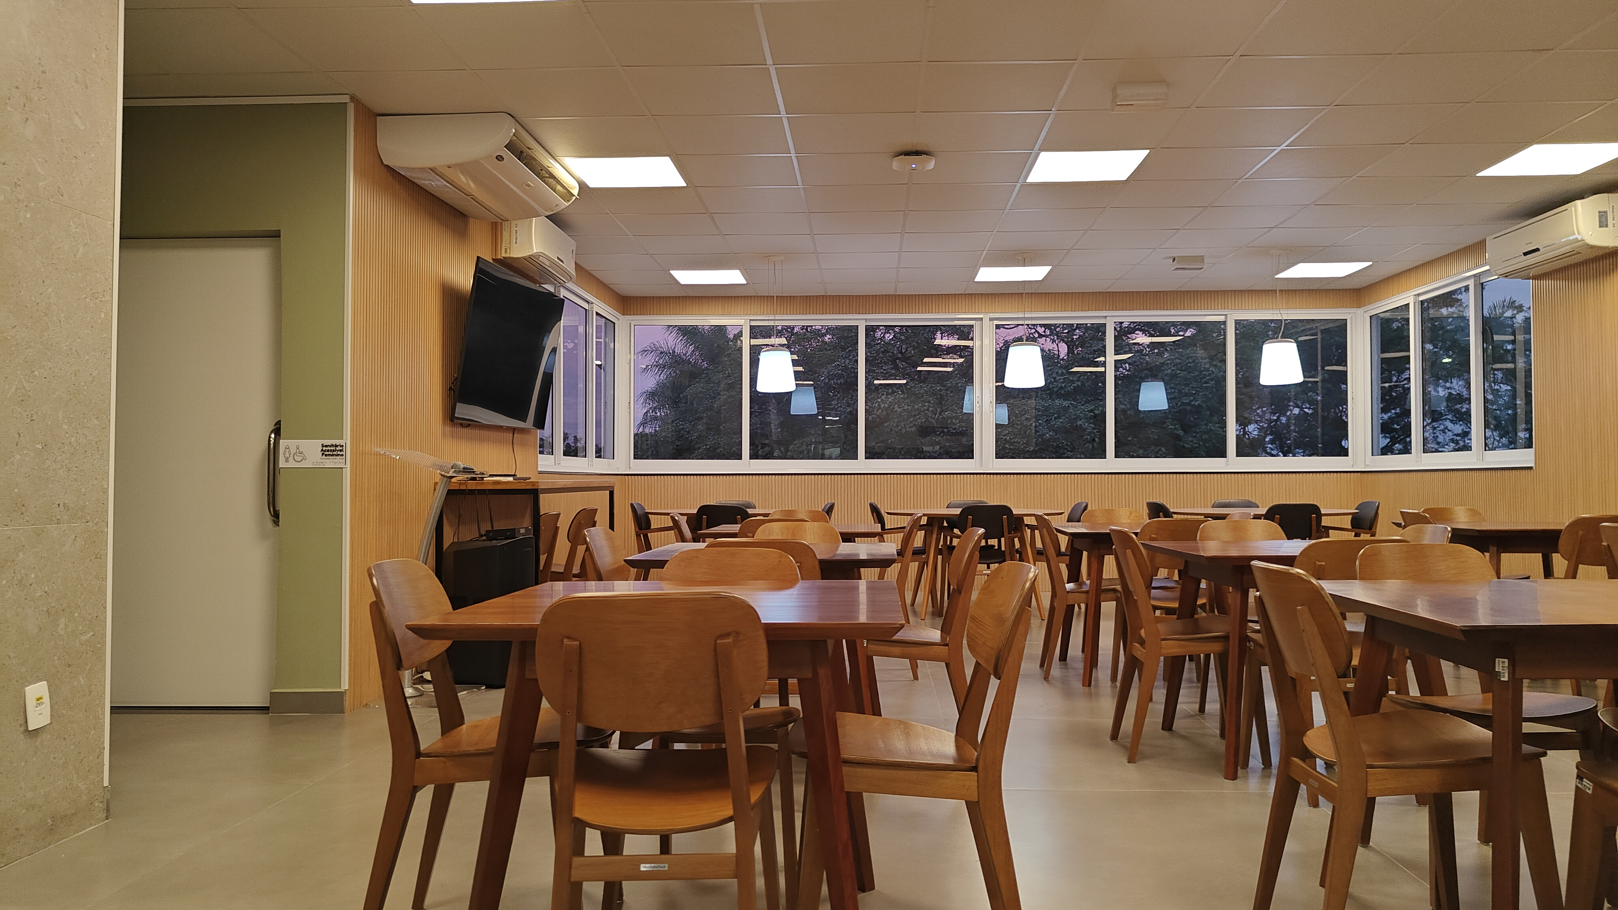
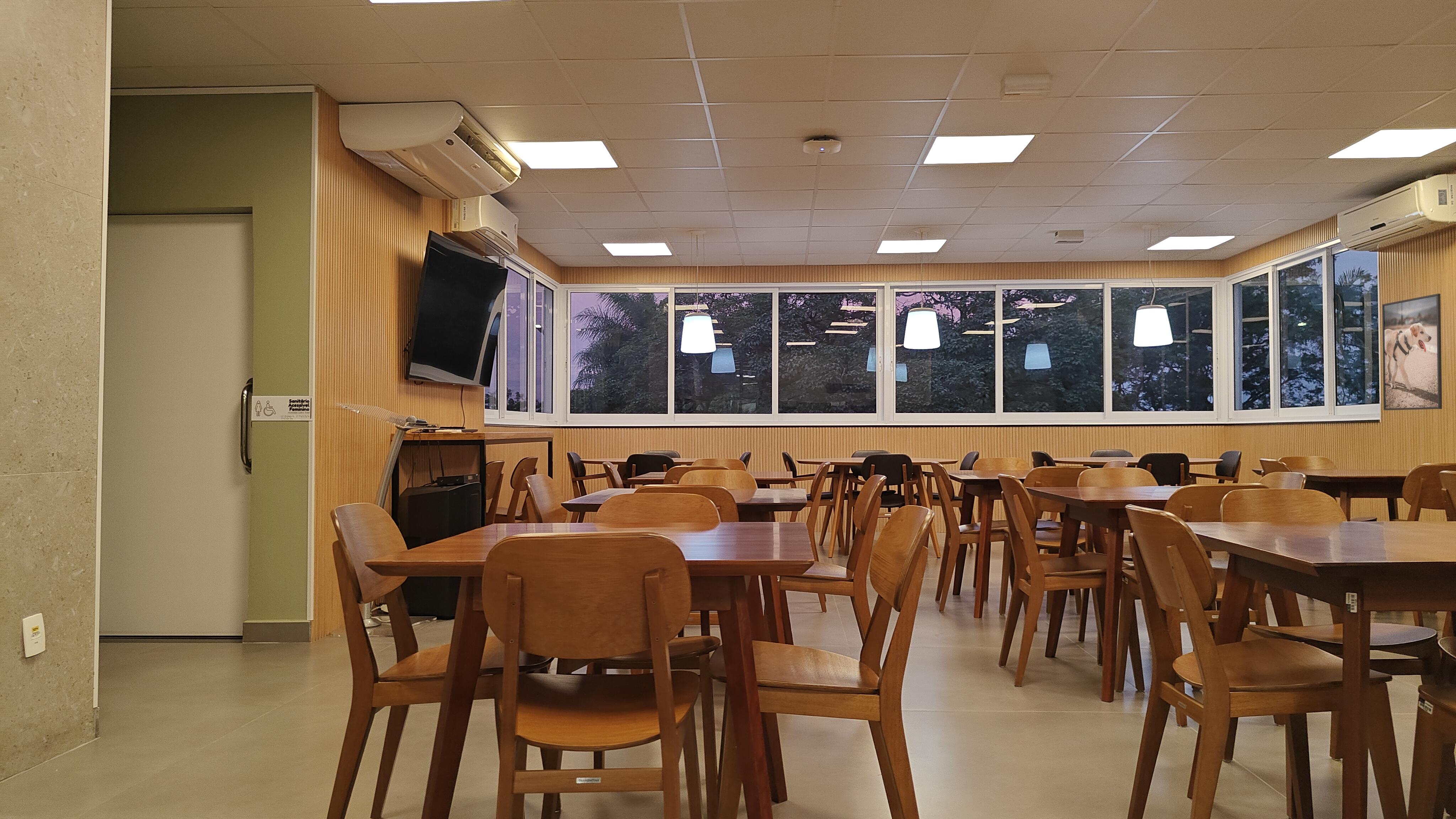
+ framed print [1382,293,1442,411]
